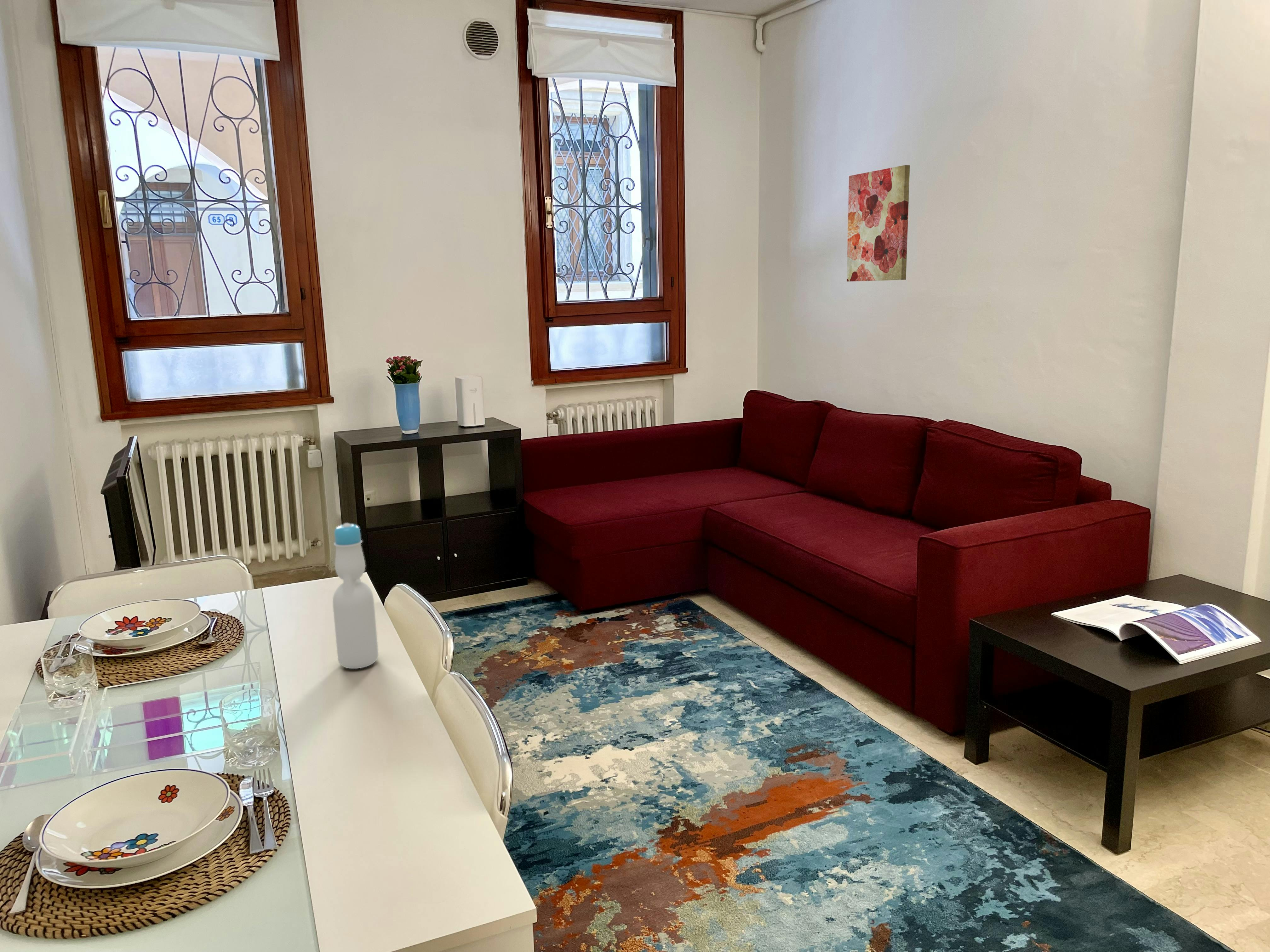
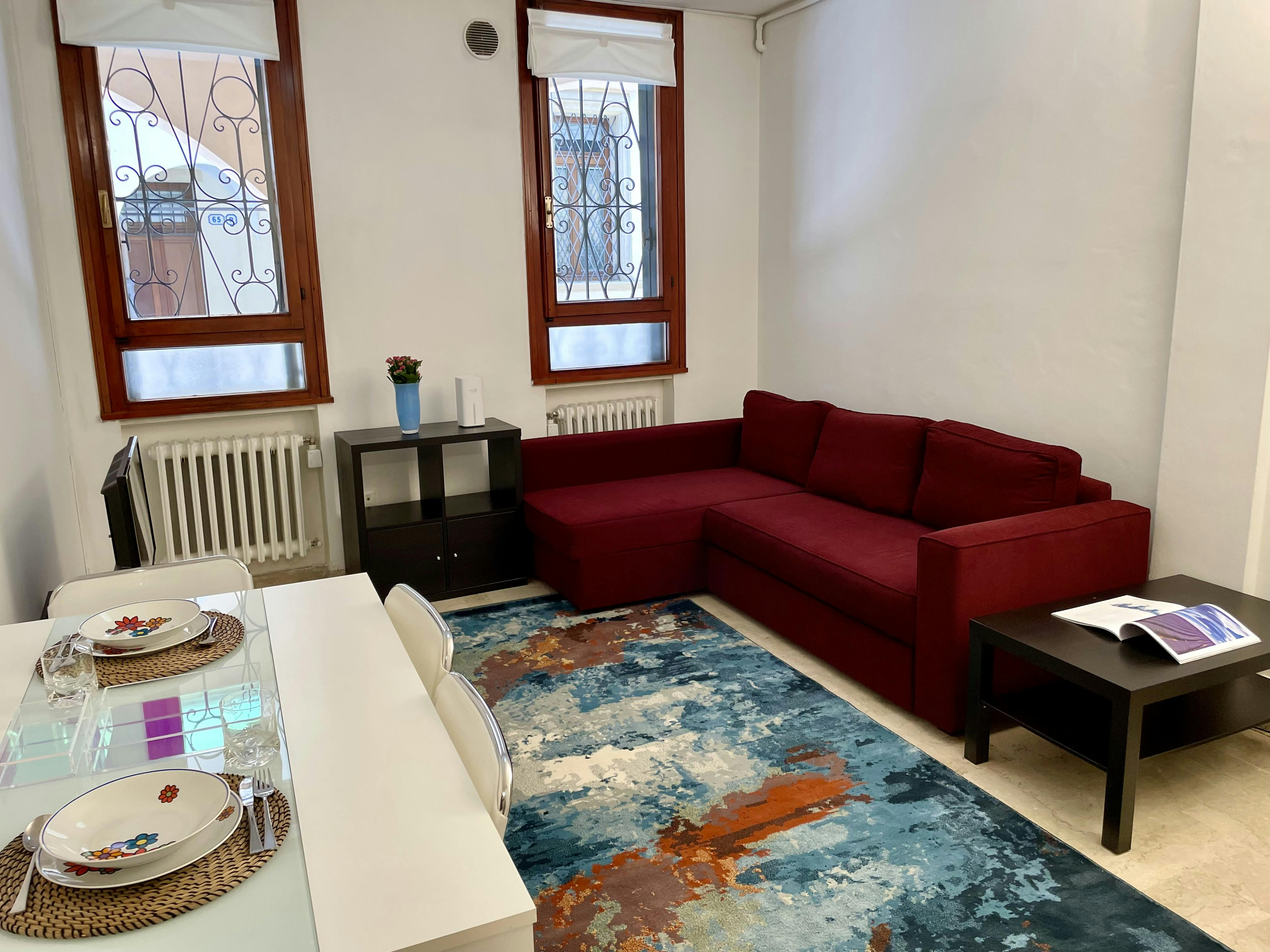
- bottle [332,523,379,669]
- wall art [846,165,910,282]
